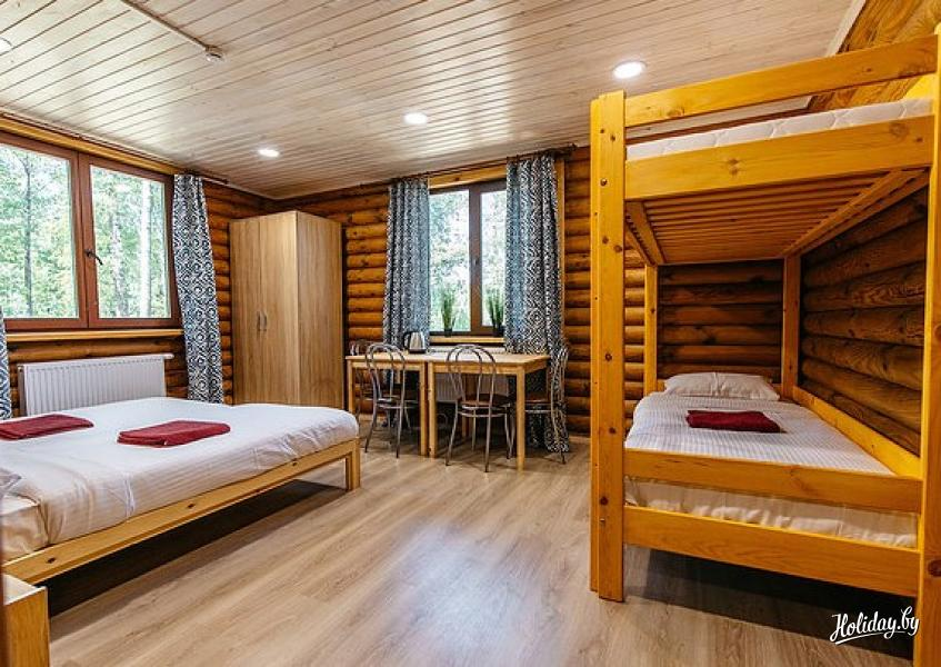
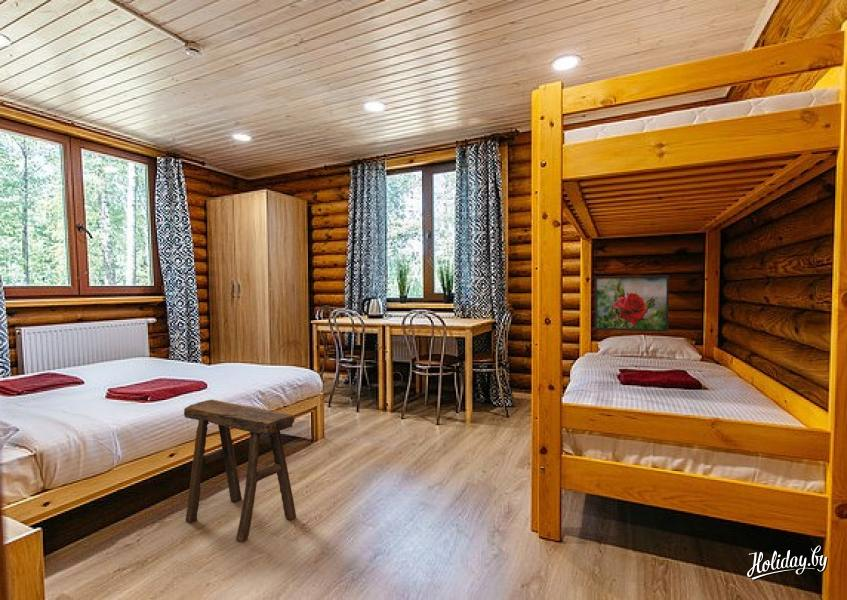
+ stool [183,399,297,542]
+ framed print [594,275,670,333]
